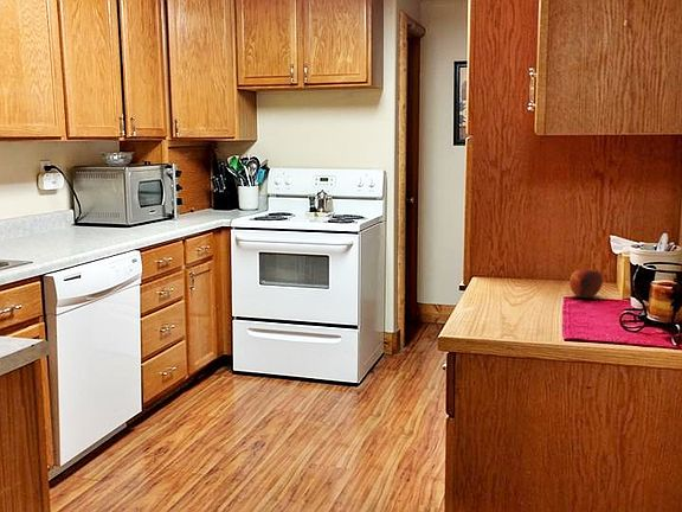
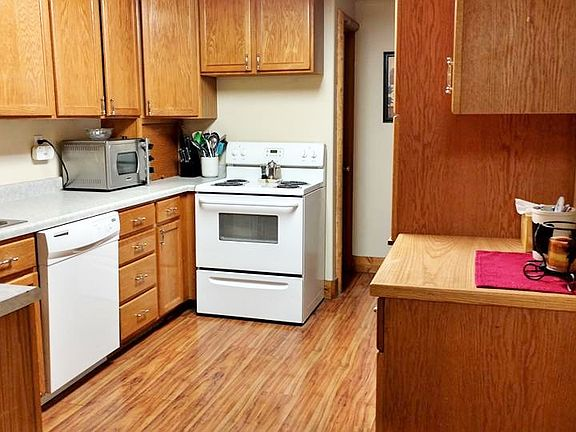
- apple [568,268,604,299]
